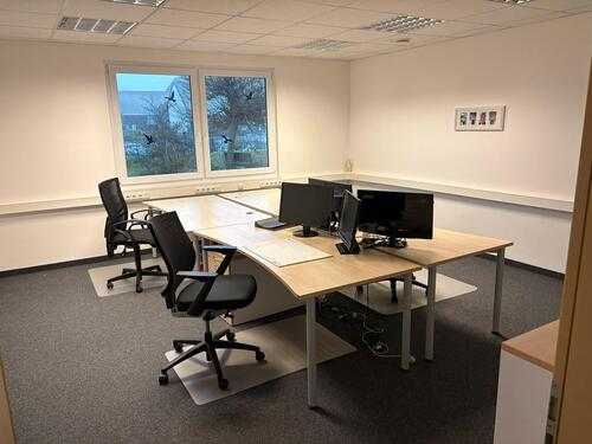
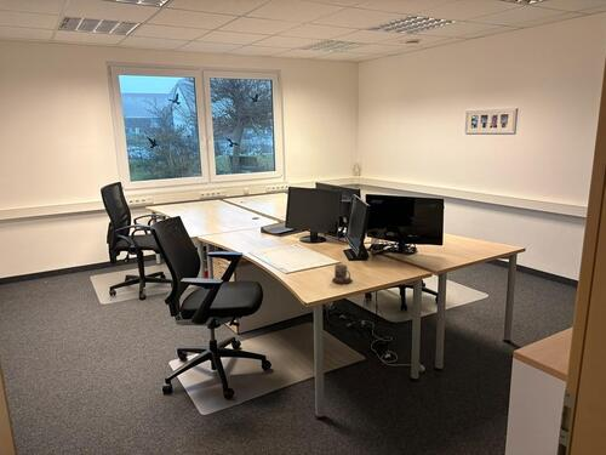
+ mug [331,263,354,285]
